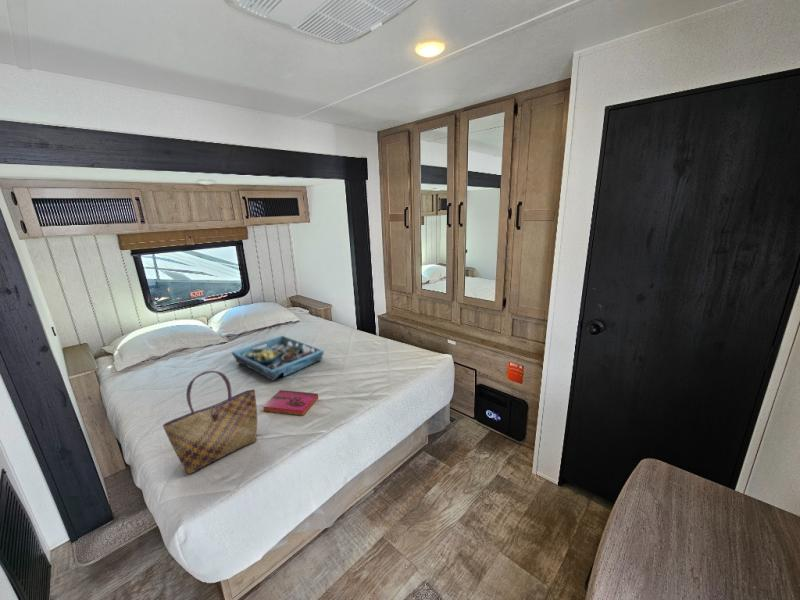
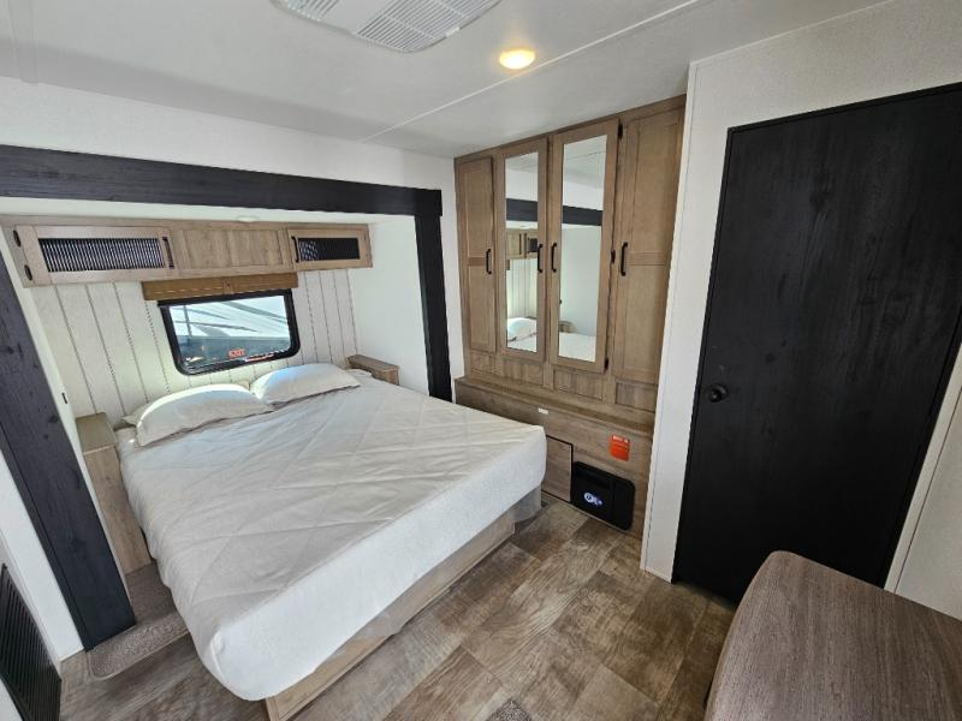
- serving tray [230,335,325,382]
- hardback book [261,389,319,417]
- tote bag [162,369,258,475]
